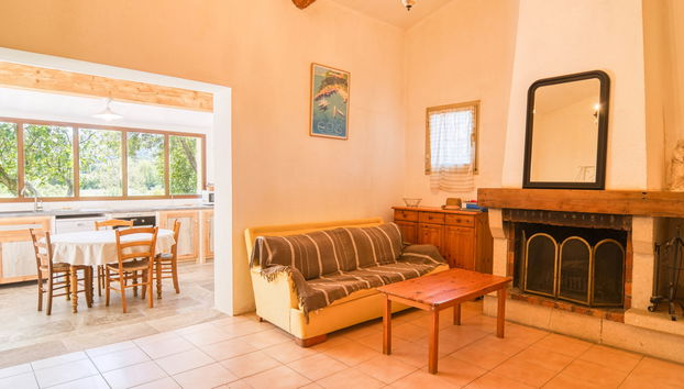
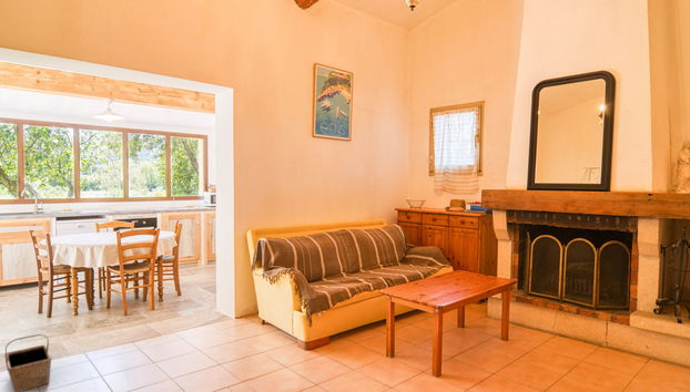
+ basket [3,333,53,392]
